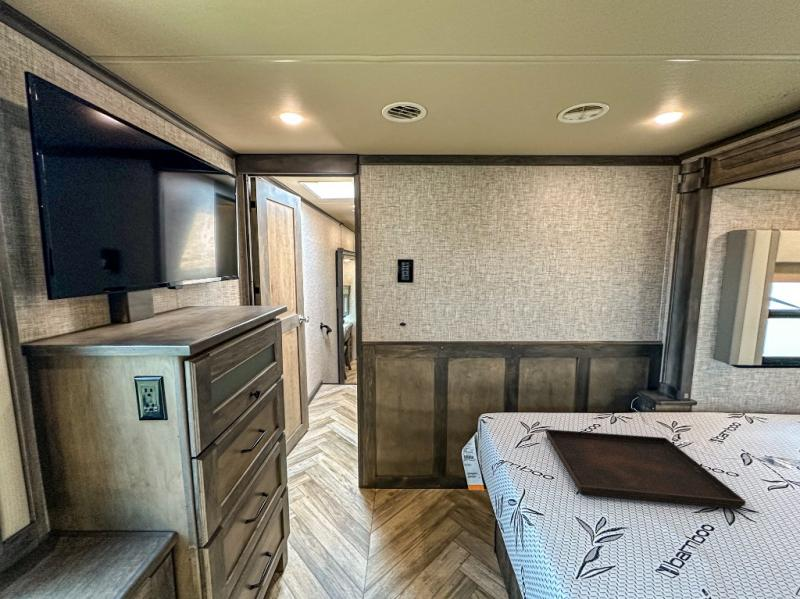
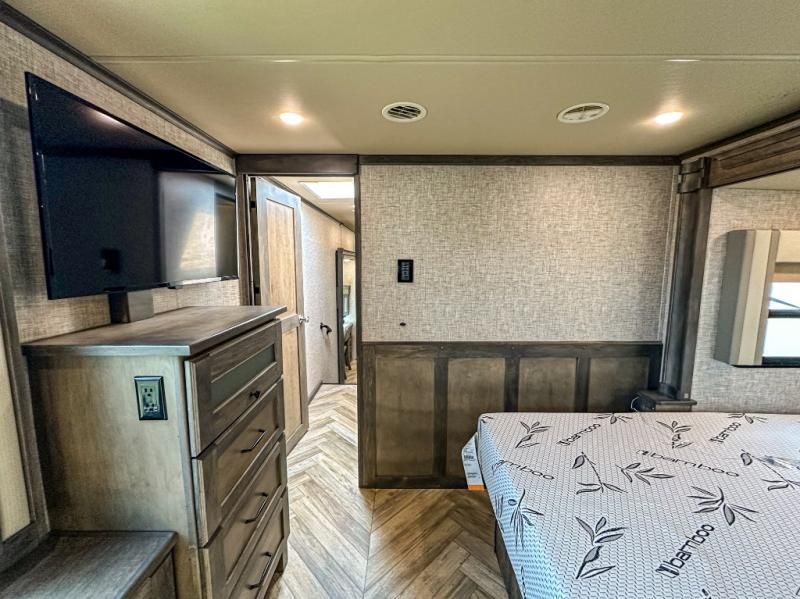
- serving tray [544,428,747,510]
